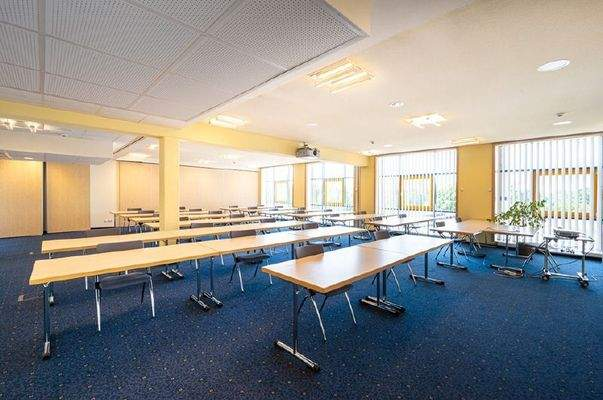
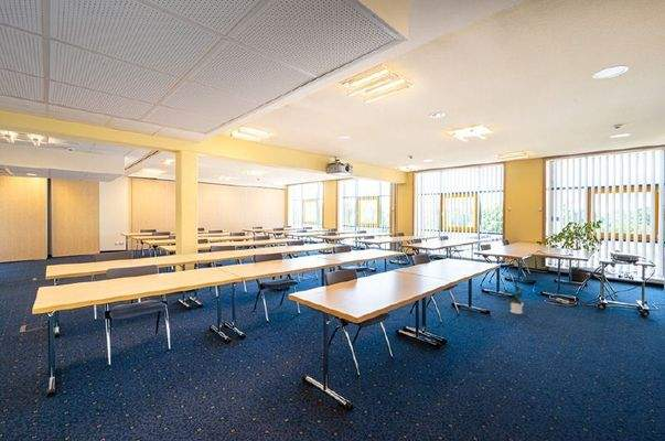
+ house plant [498,278,528,315]
